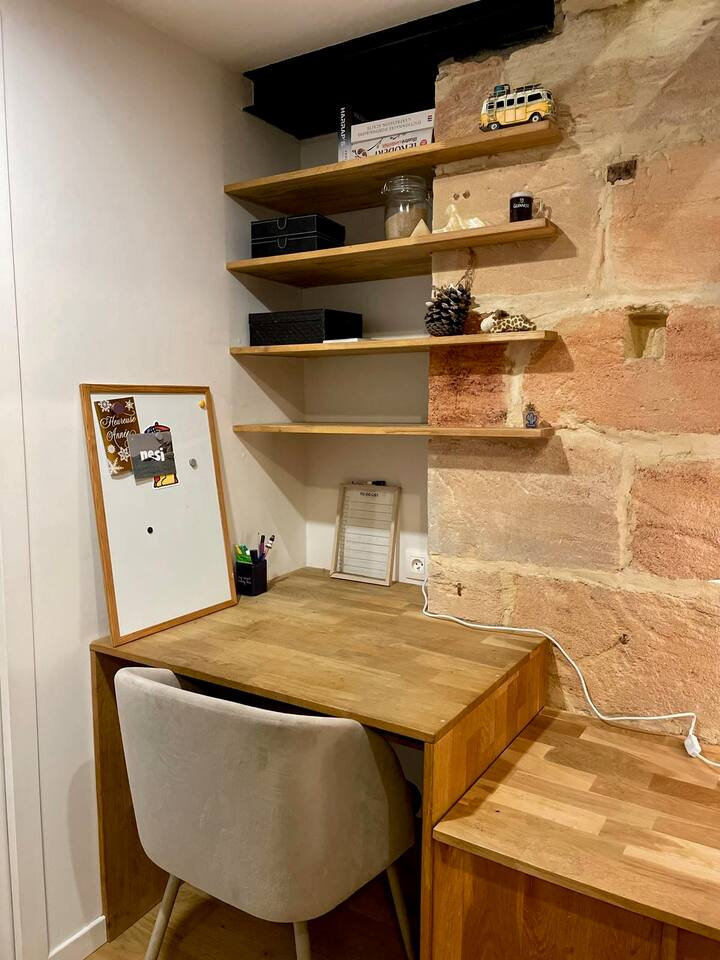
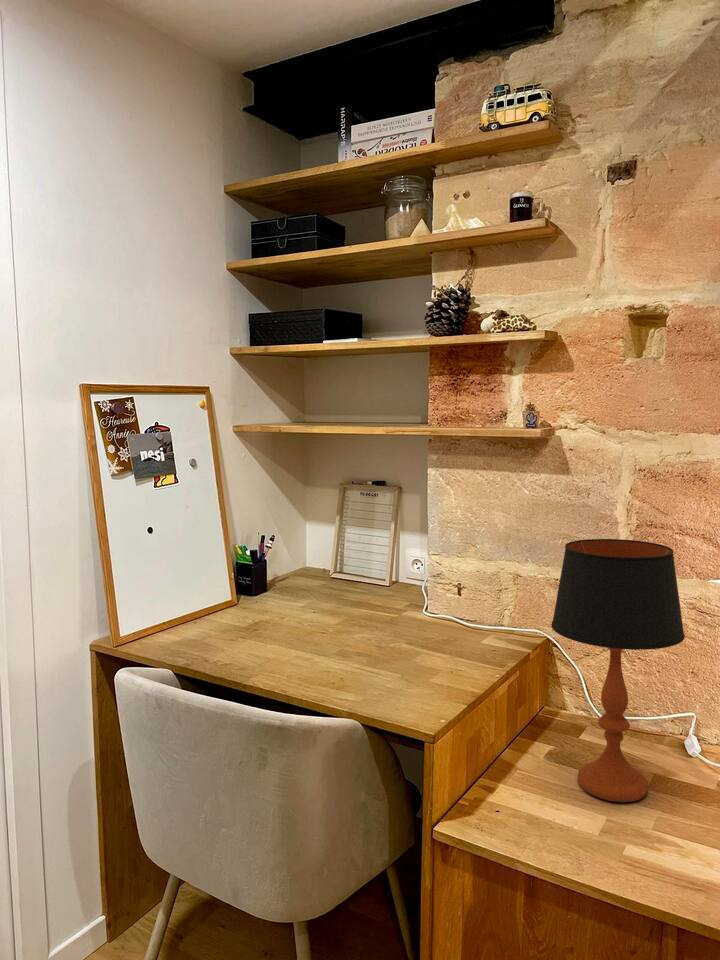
+ table lamp [551,538,686,803]
